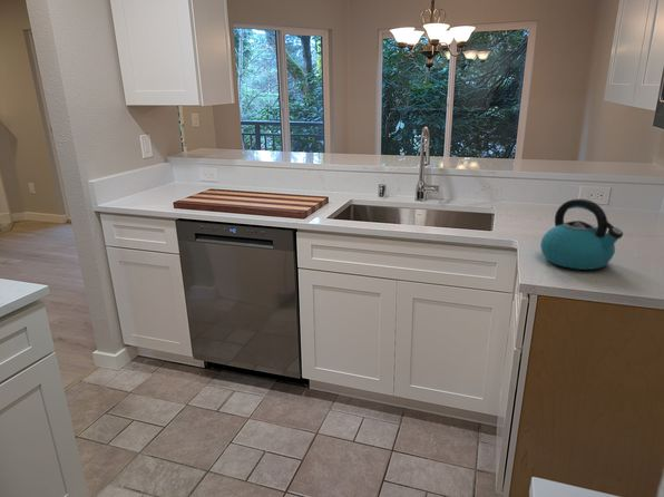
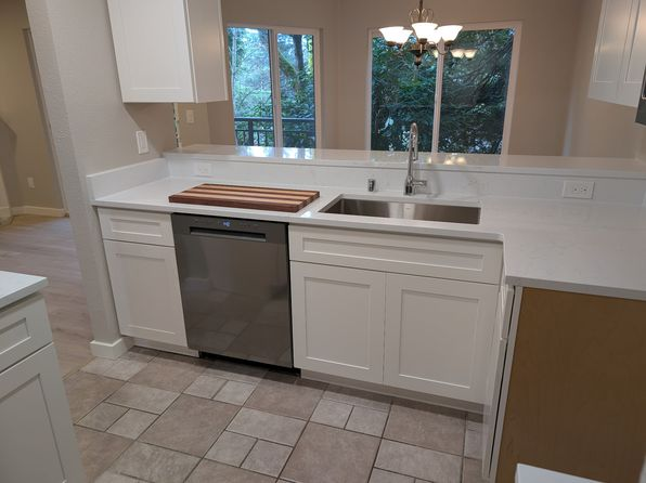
- kettle [539,198,624,271]
